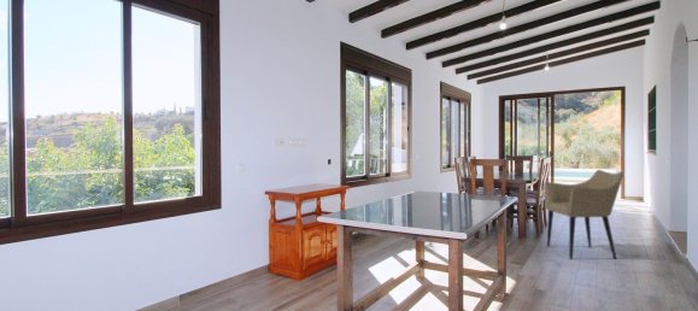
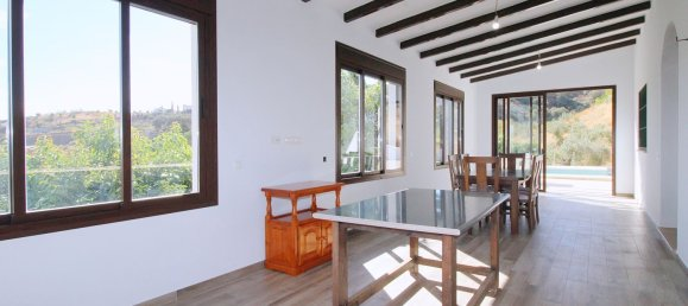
- armchair [542,169,624,260]
